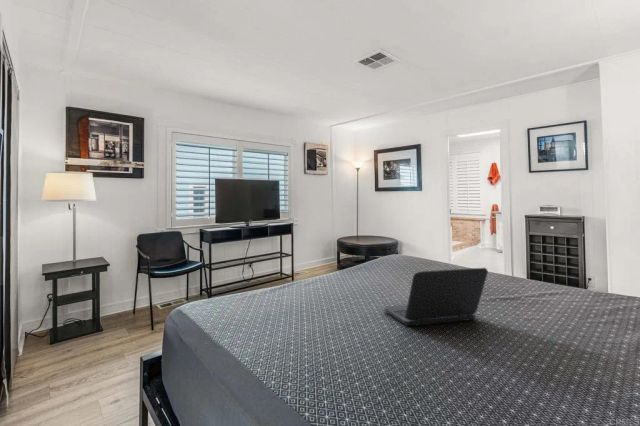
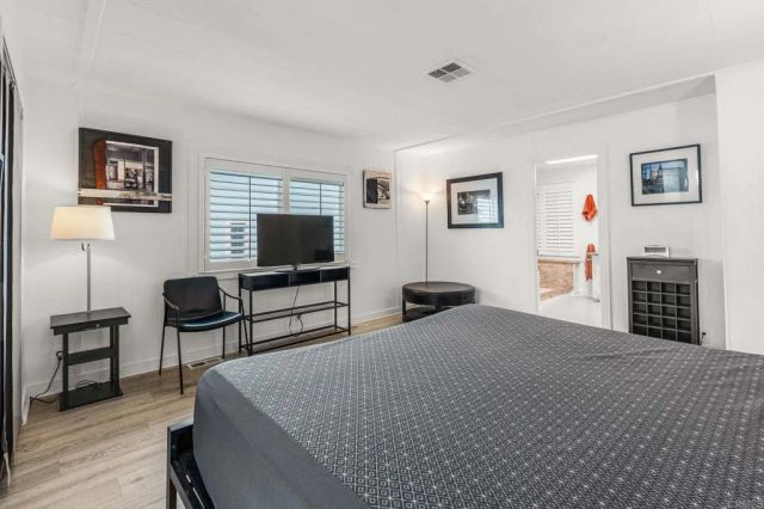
- laptop [383,267,489,327]
